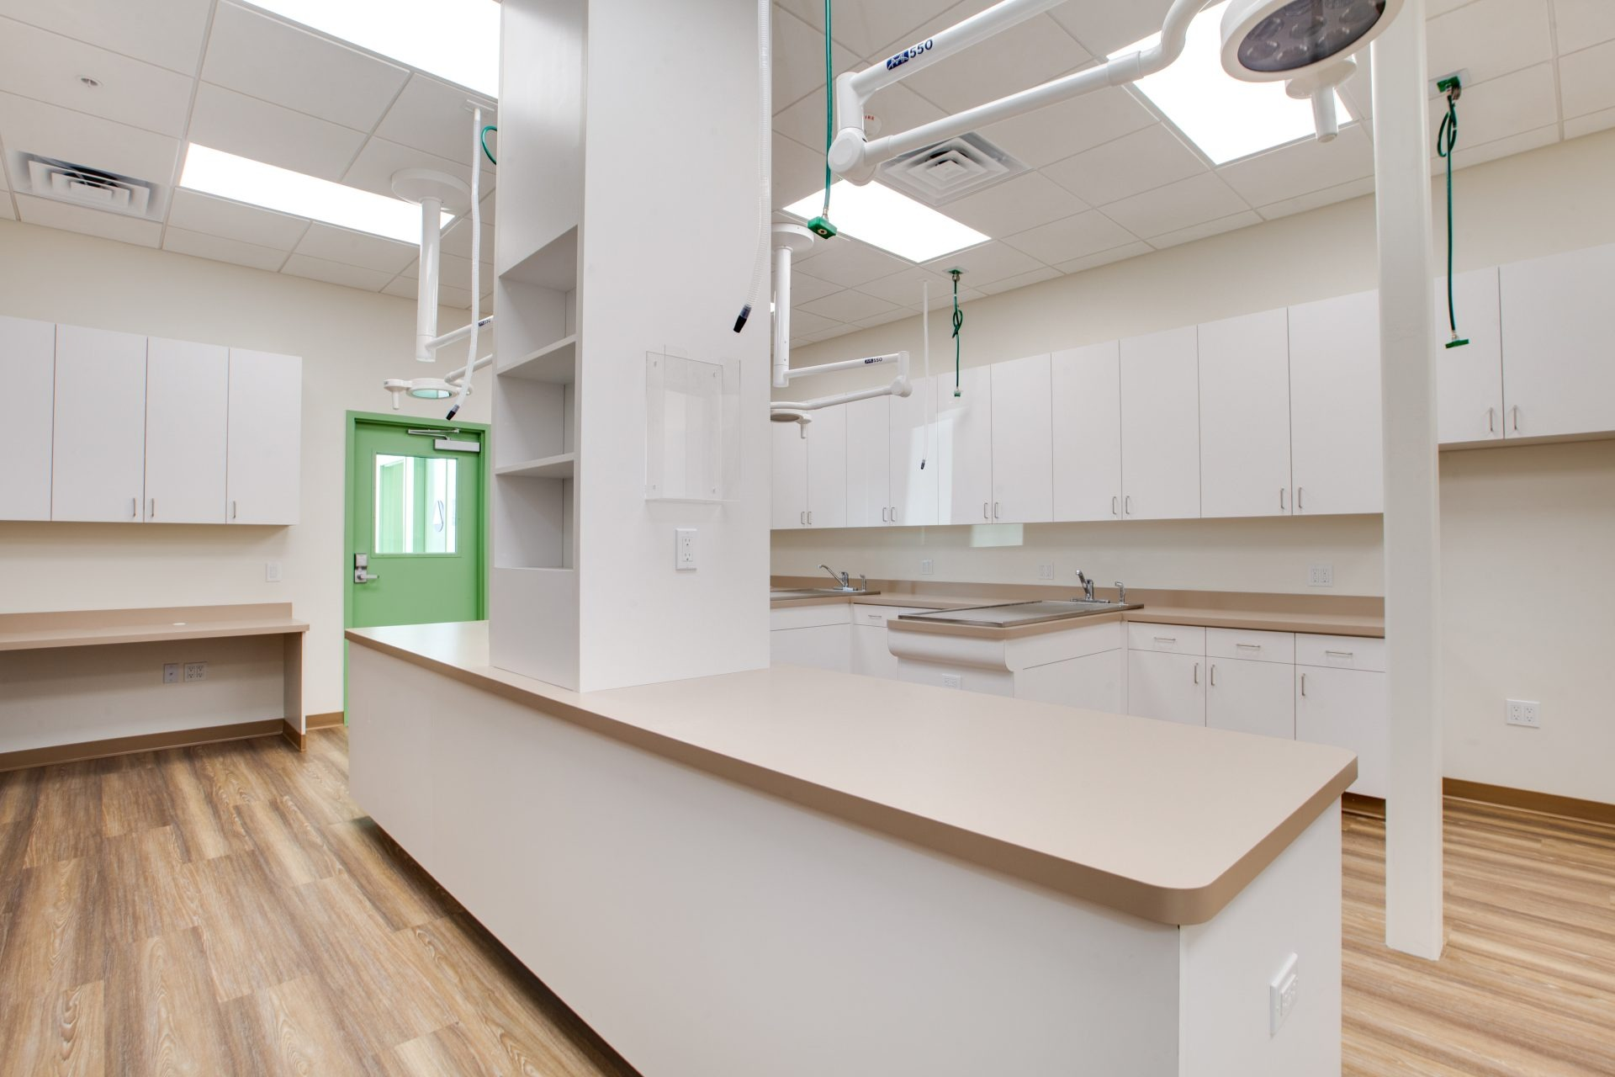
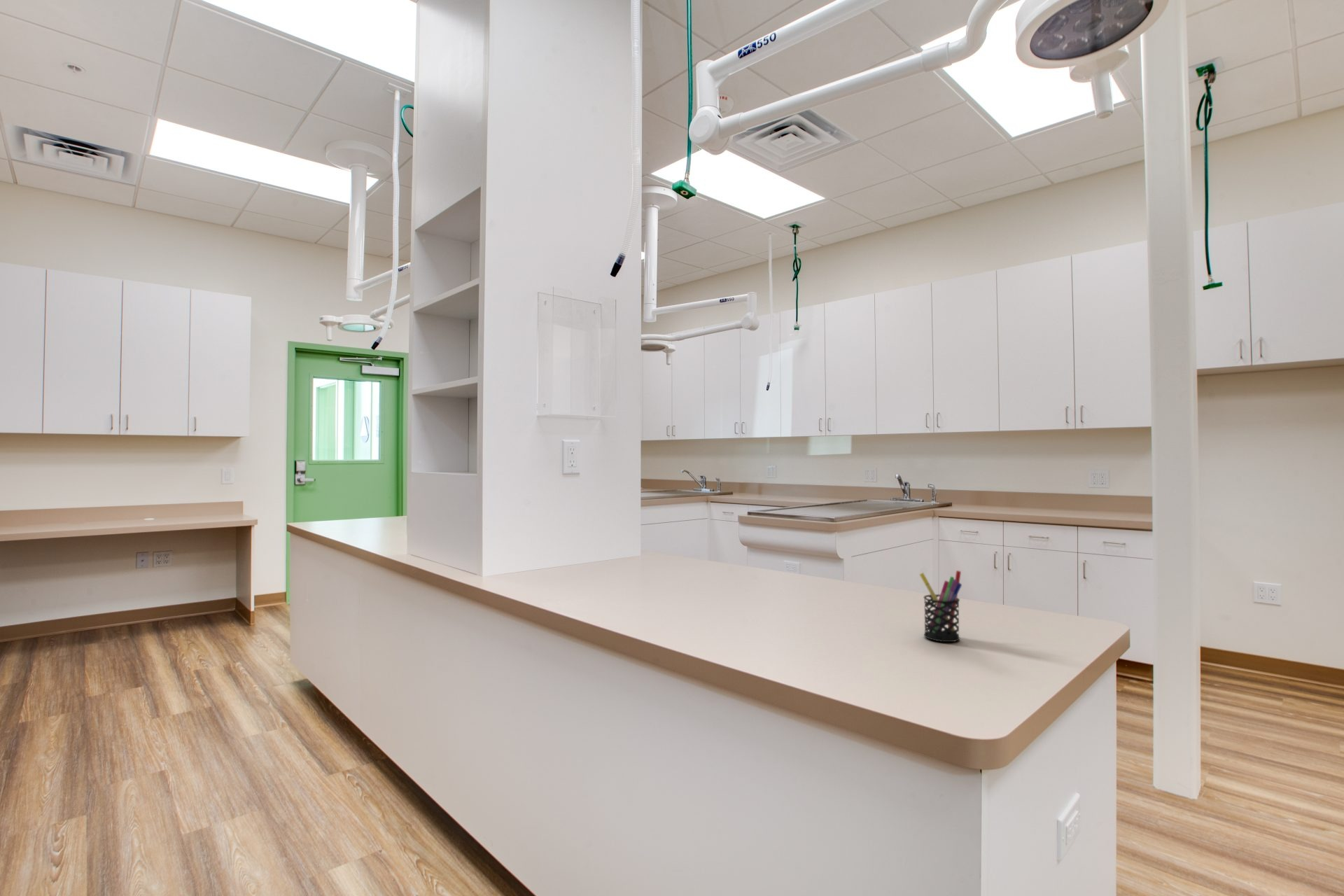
+ pen holder [918,570,963,643]
